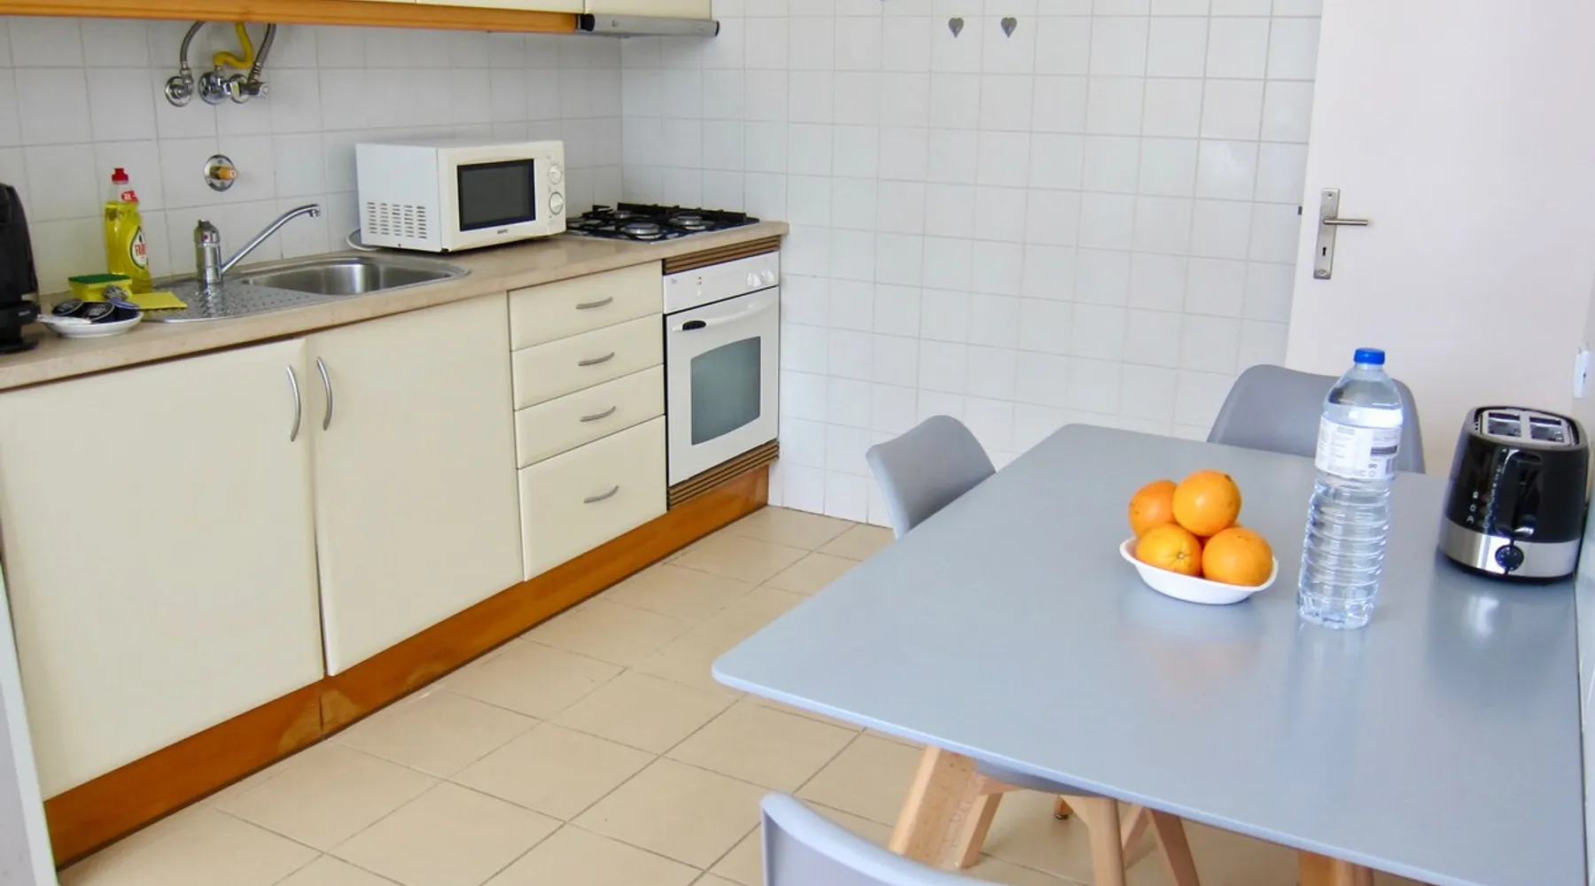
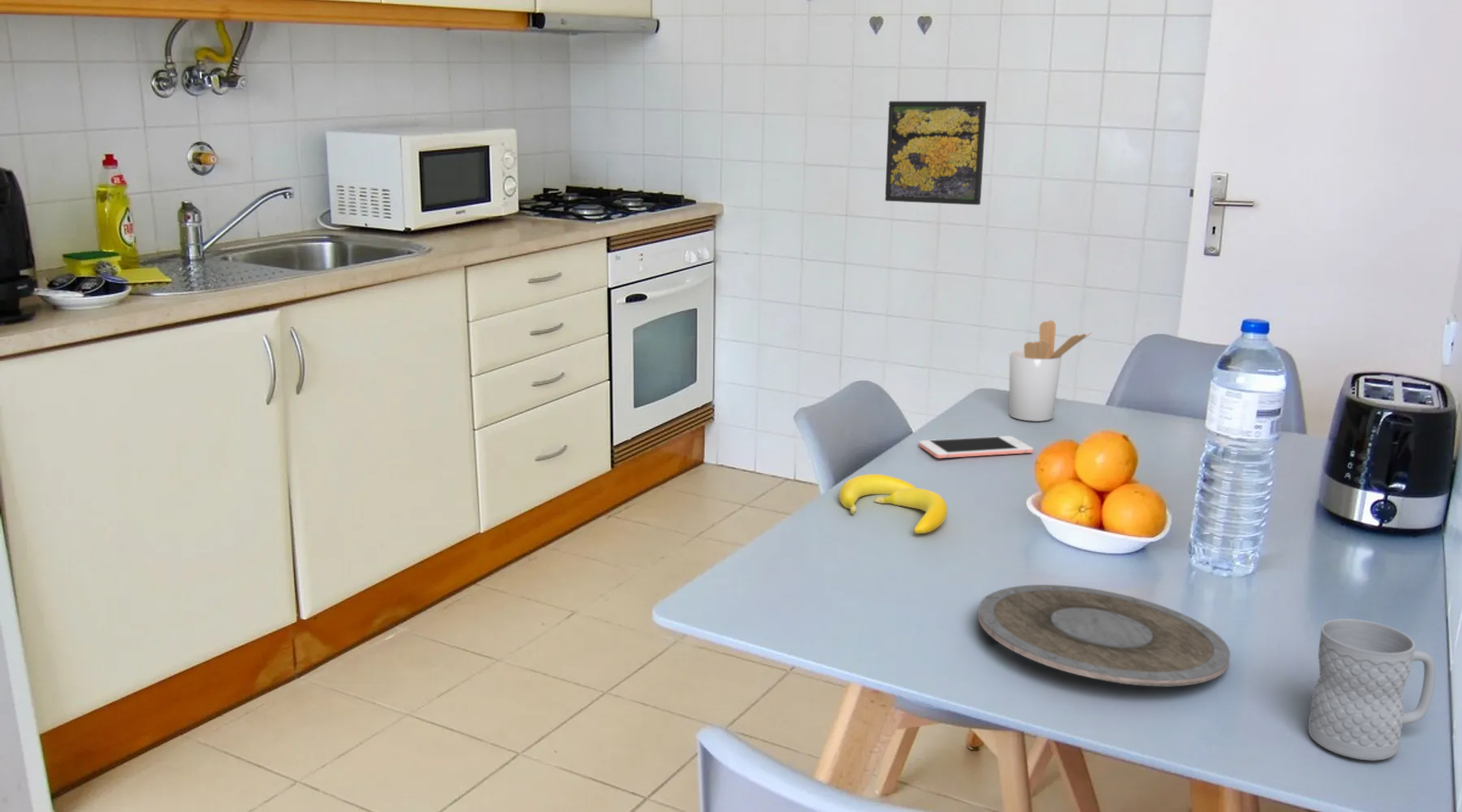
+ utensil holder [1009,319,1093,422]
+ mug [1307,618,1437,762]
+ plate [977,584,1231,687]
+ cell phone [918,435,1034,459]
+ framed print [885,101,988,205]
+ banana [838,473,949,534]
